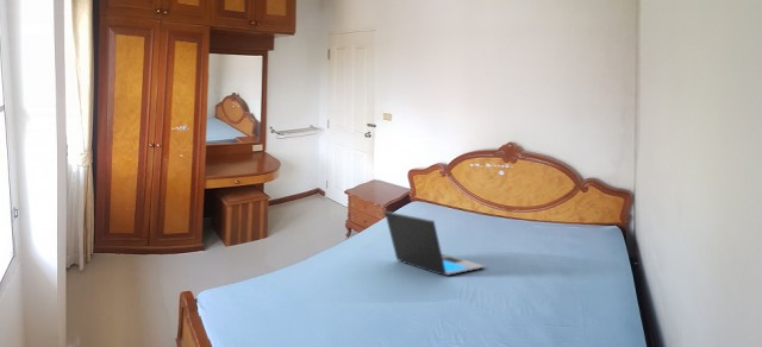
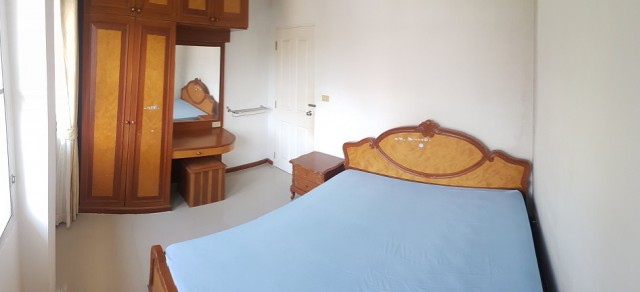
- laptop [383,210,487,277]
